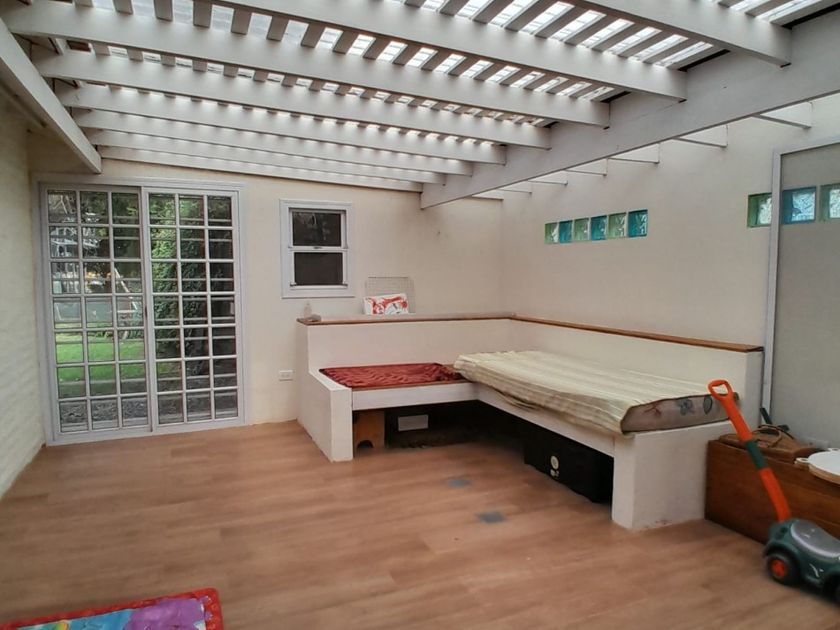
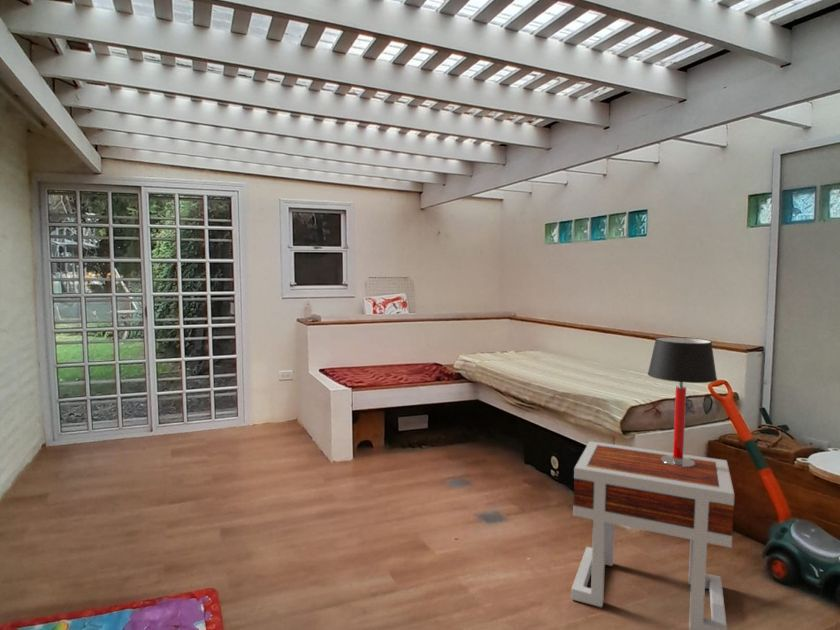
+ table lamp [647,336,718,467]
+ side table [570,440,735,630]
